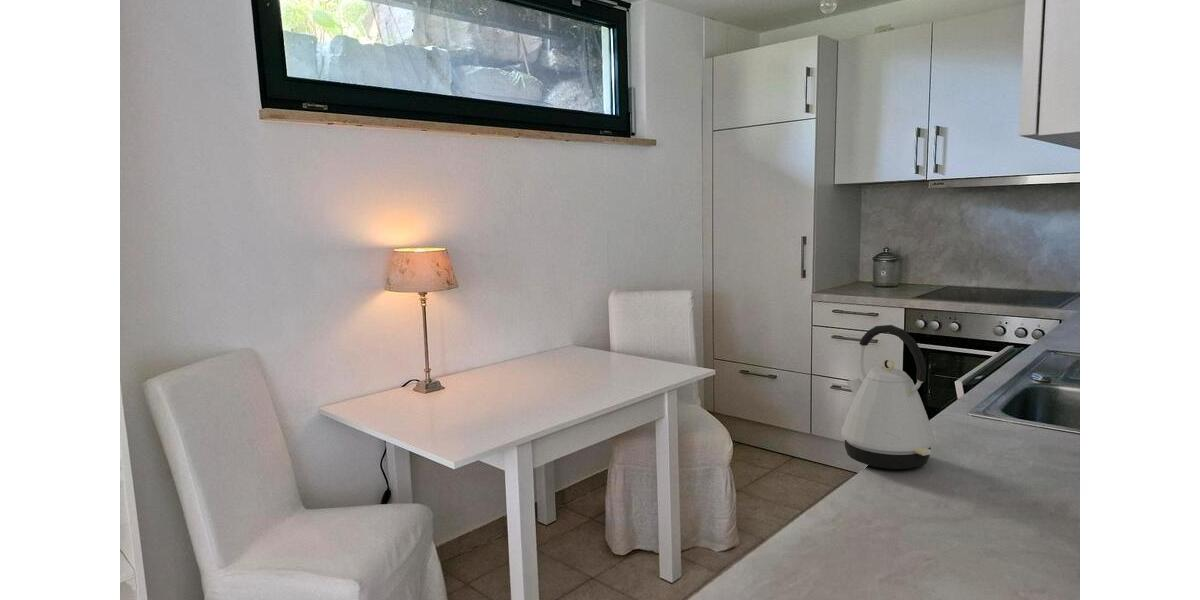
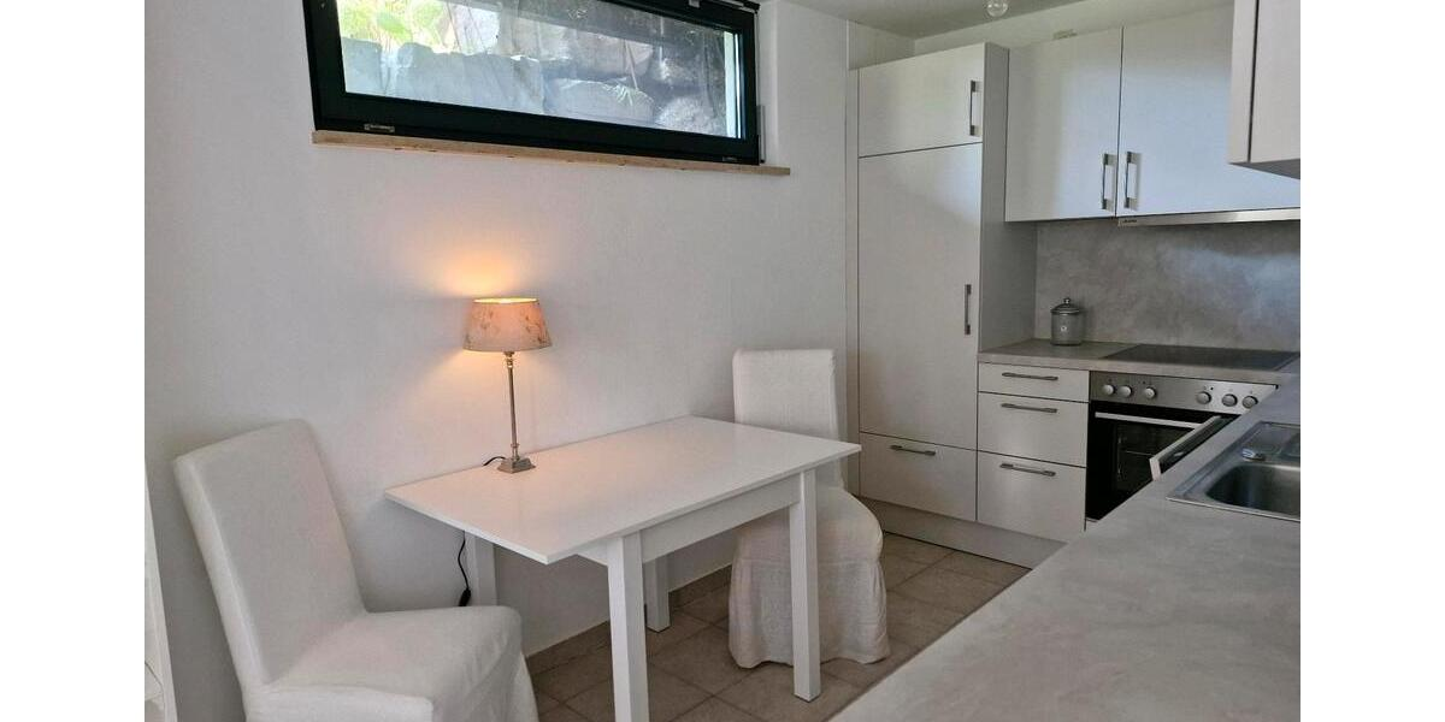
- kettle [841,324,935,470]
